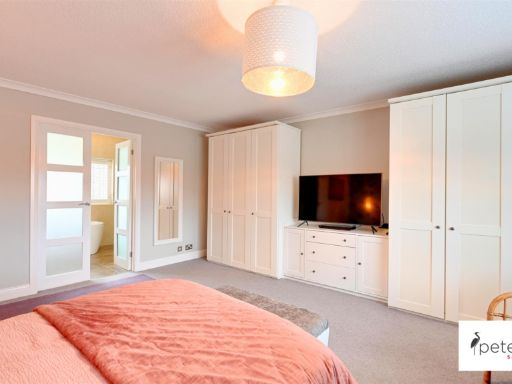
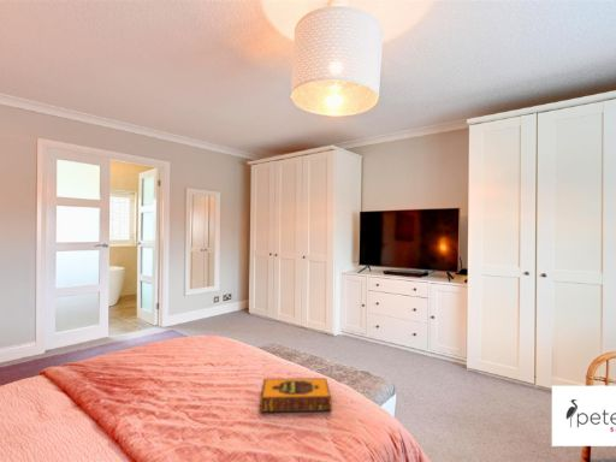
+ hardback book [259,377,333,414]
